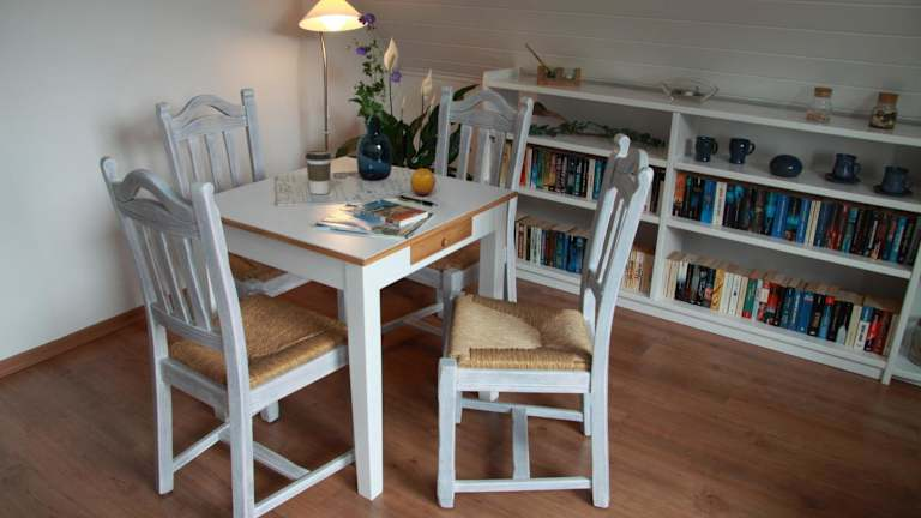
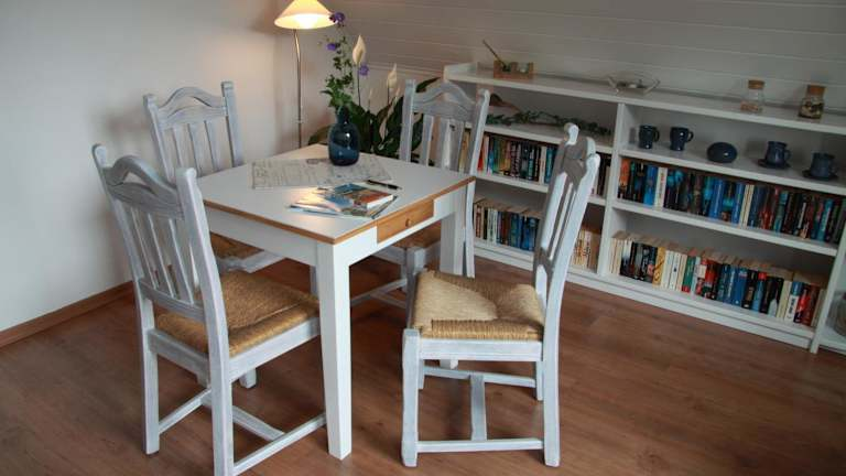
- coffee cup [305,149,332,195]
- fruit [409,167,437,197]
